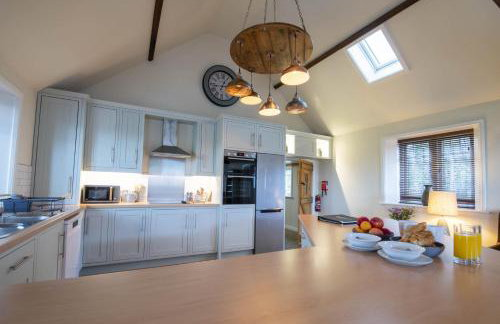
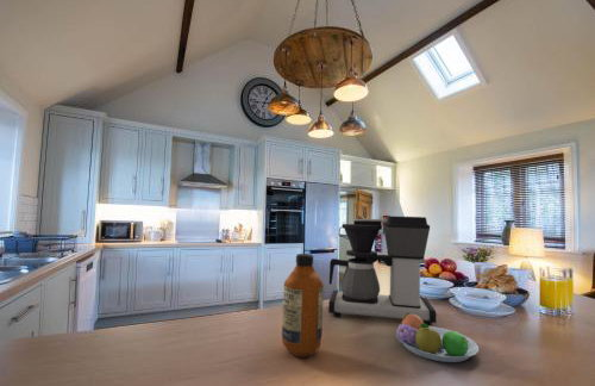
+ bottle [281,253,325,359]
+ coffee maker [327,214,438,326]
+ fruit bowl [395,312,480,363]
